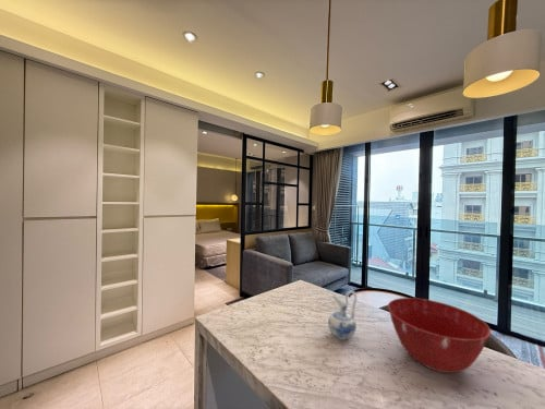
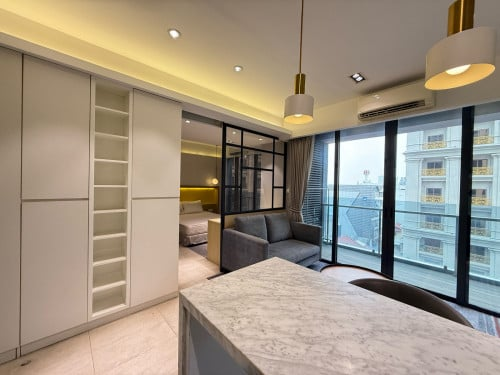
- ceramic pitcher [327,290,358,340]
- mixing bowl [387,297,492,374]
